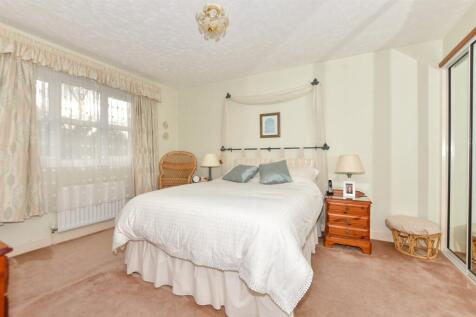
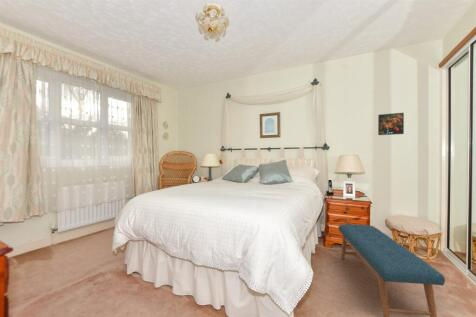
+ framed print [377,112,405,136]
+ bench [337,223,446,317]
